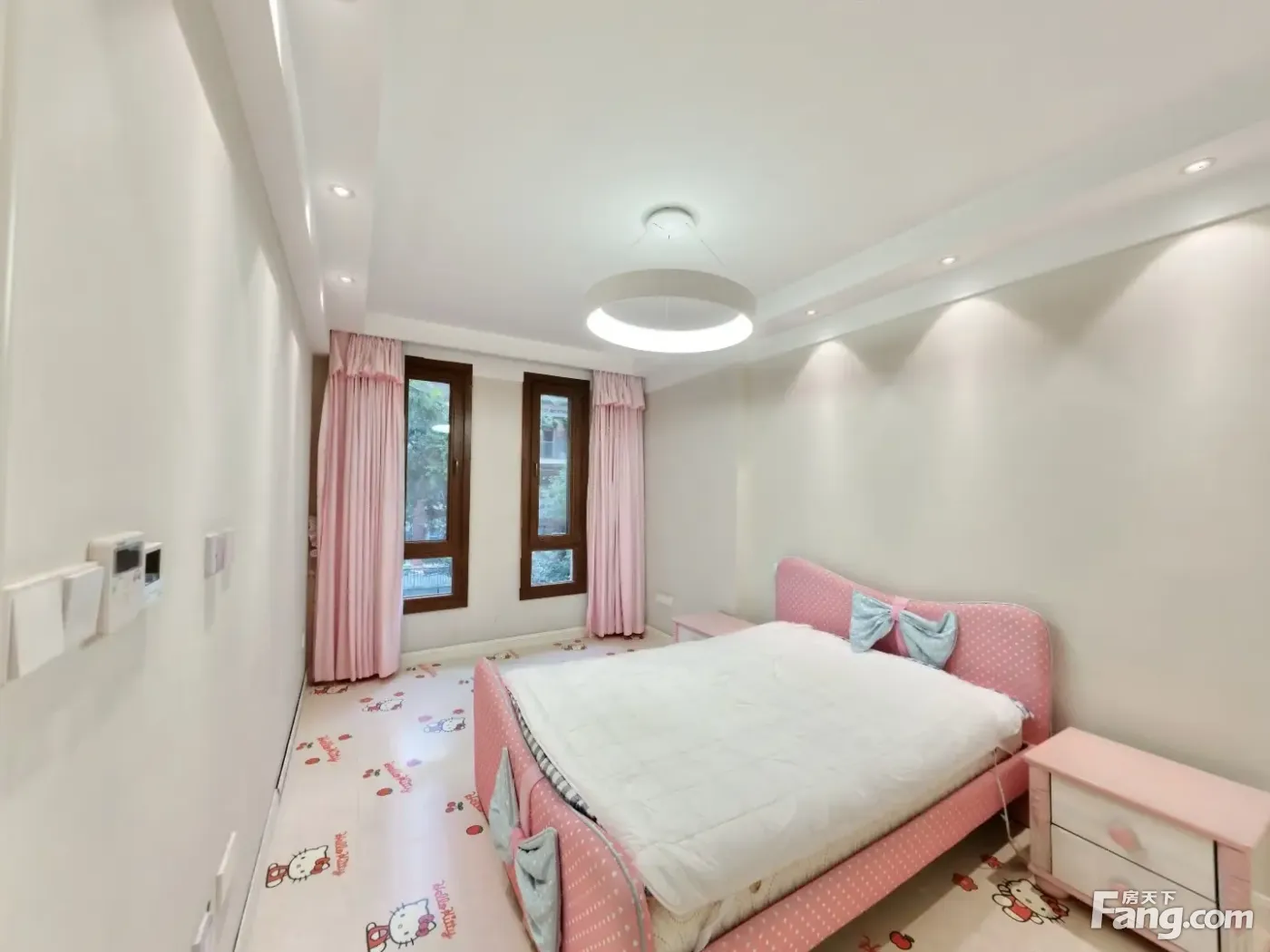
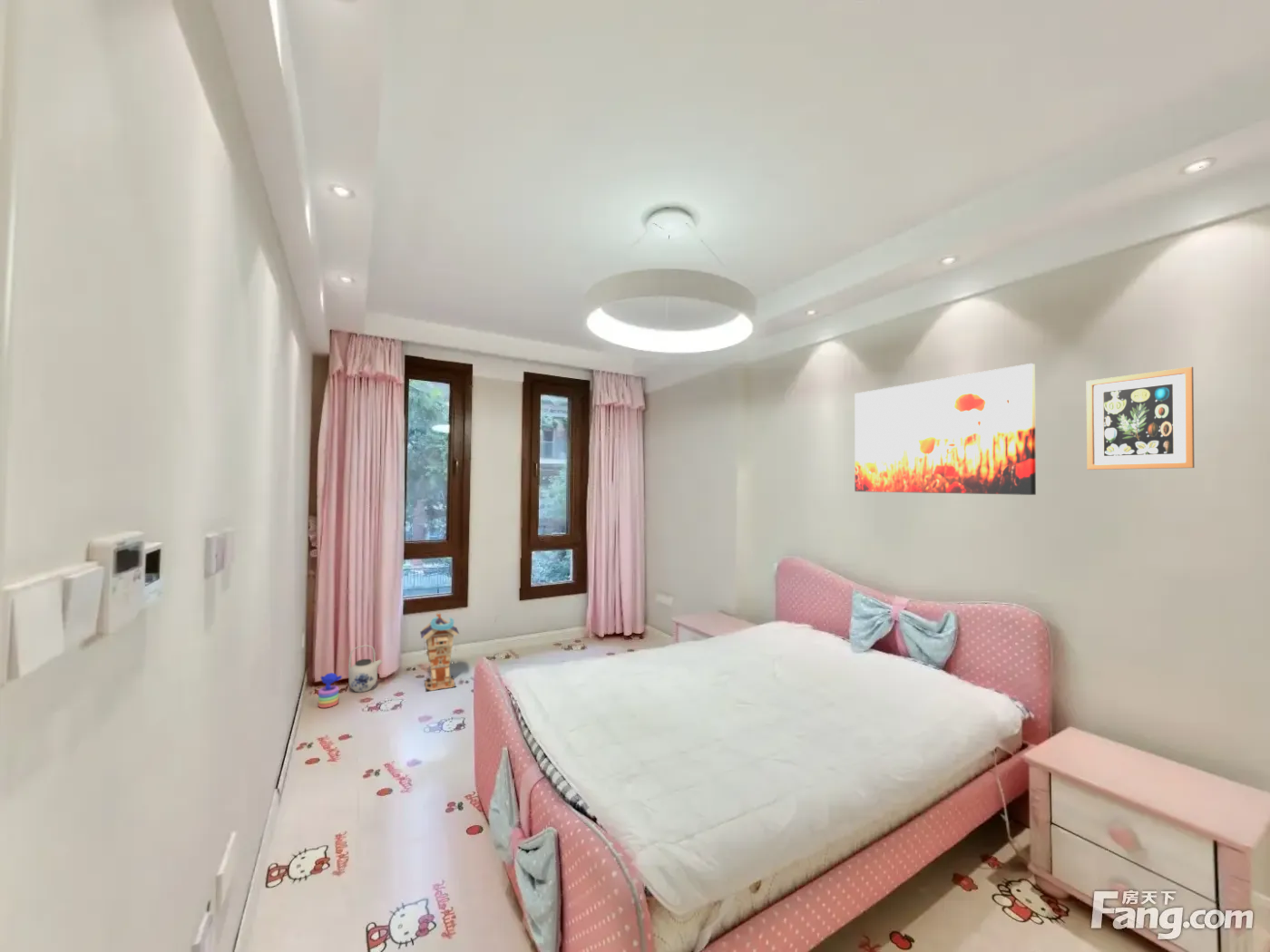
+ wall art [1086,366,1196,471]
+ teapot [347,645,384,693]
+ toy house [419,611,460,693]
+ stacking toy [318,672,343,709]
+ wall art [854,363,1037,496]
